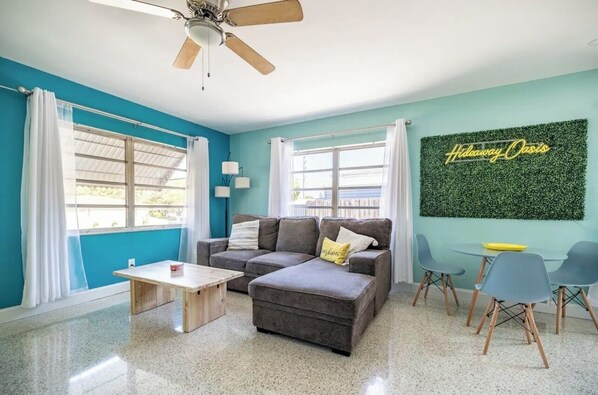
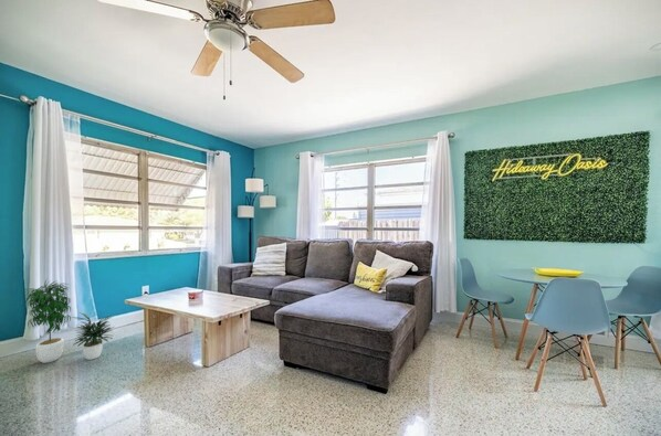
+ potted plant [22,278,115,364]
